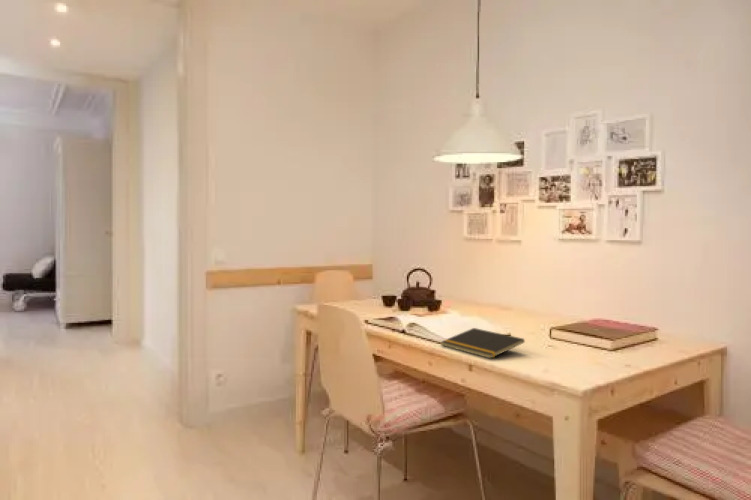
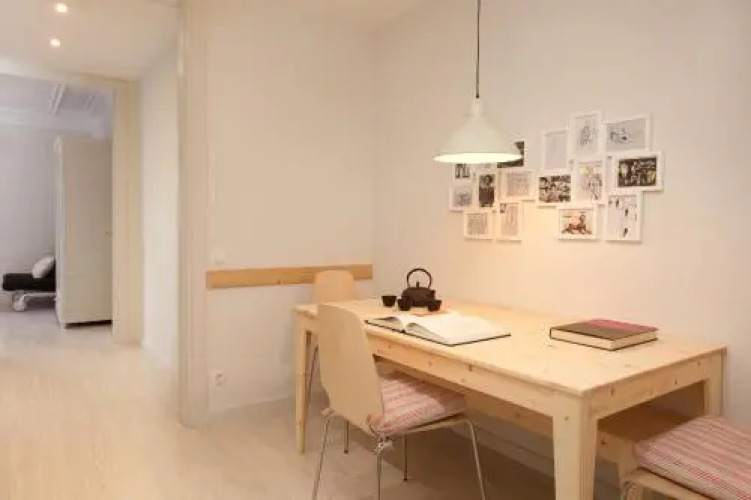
- notepad [440,327,526,360]
